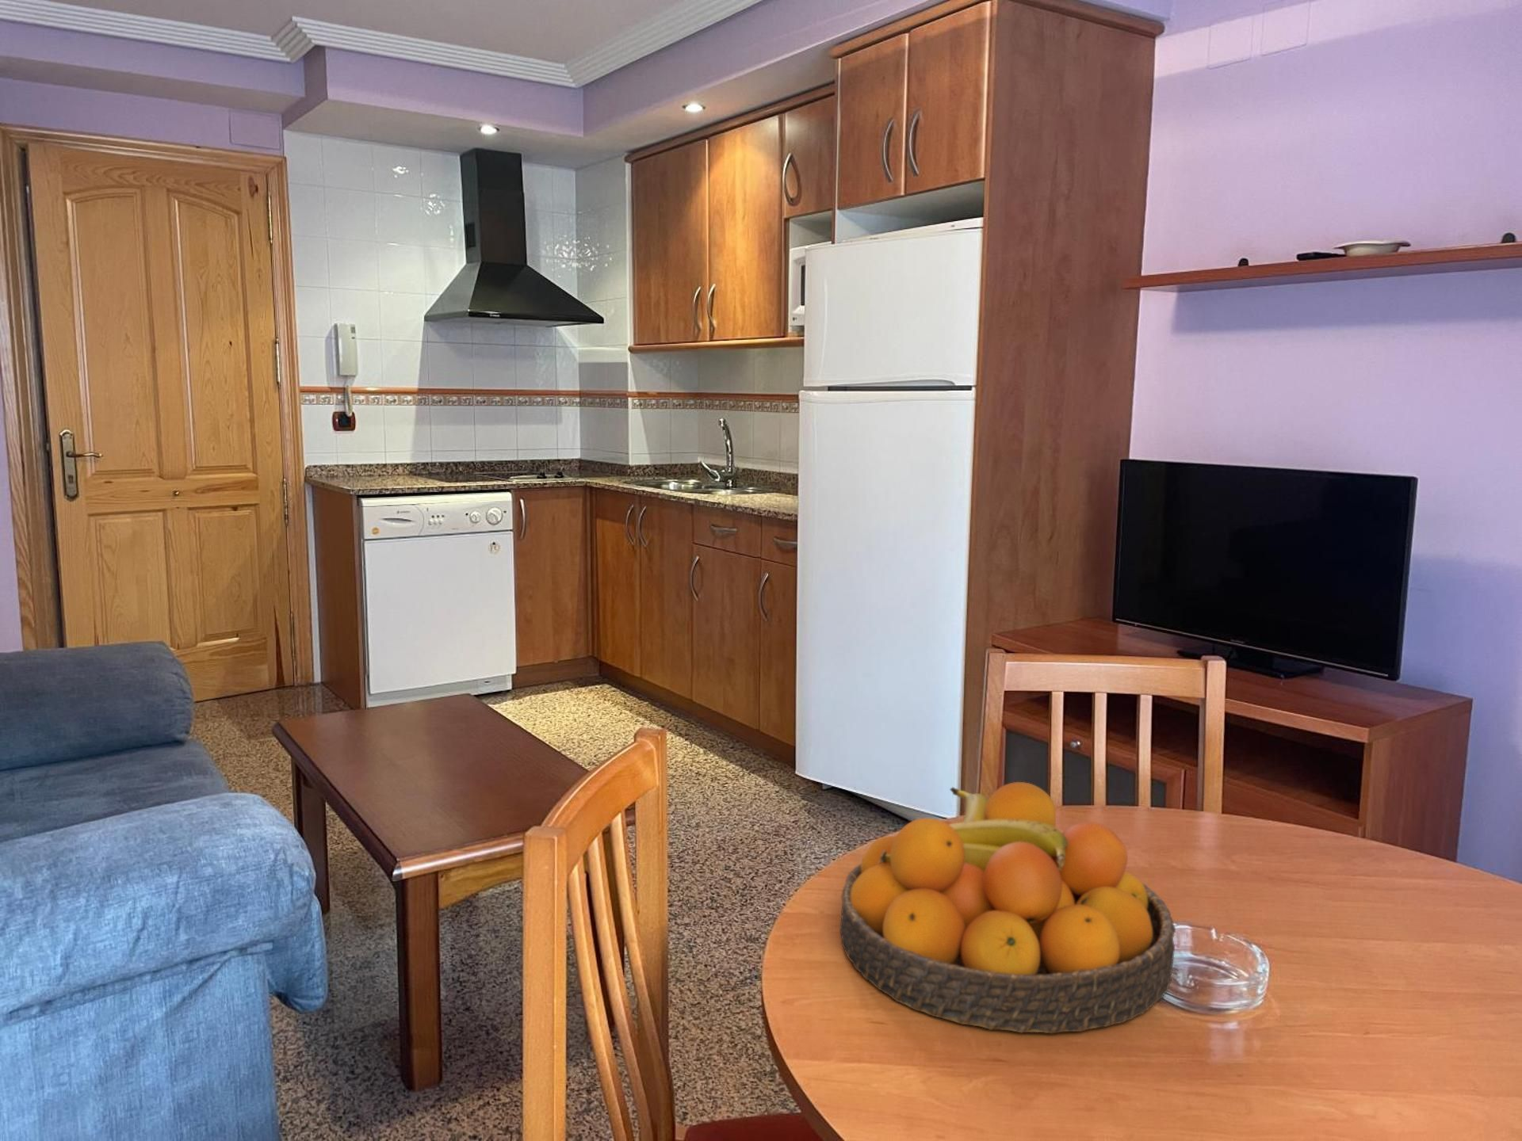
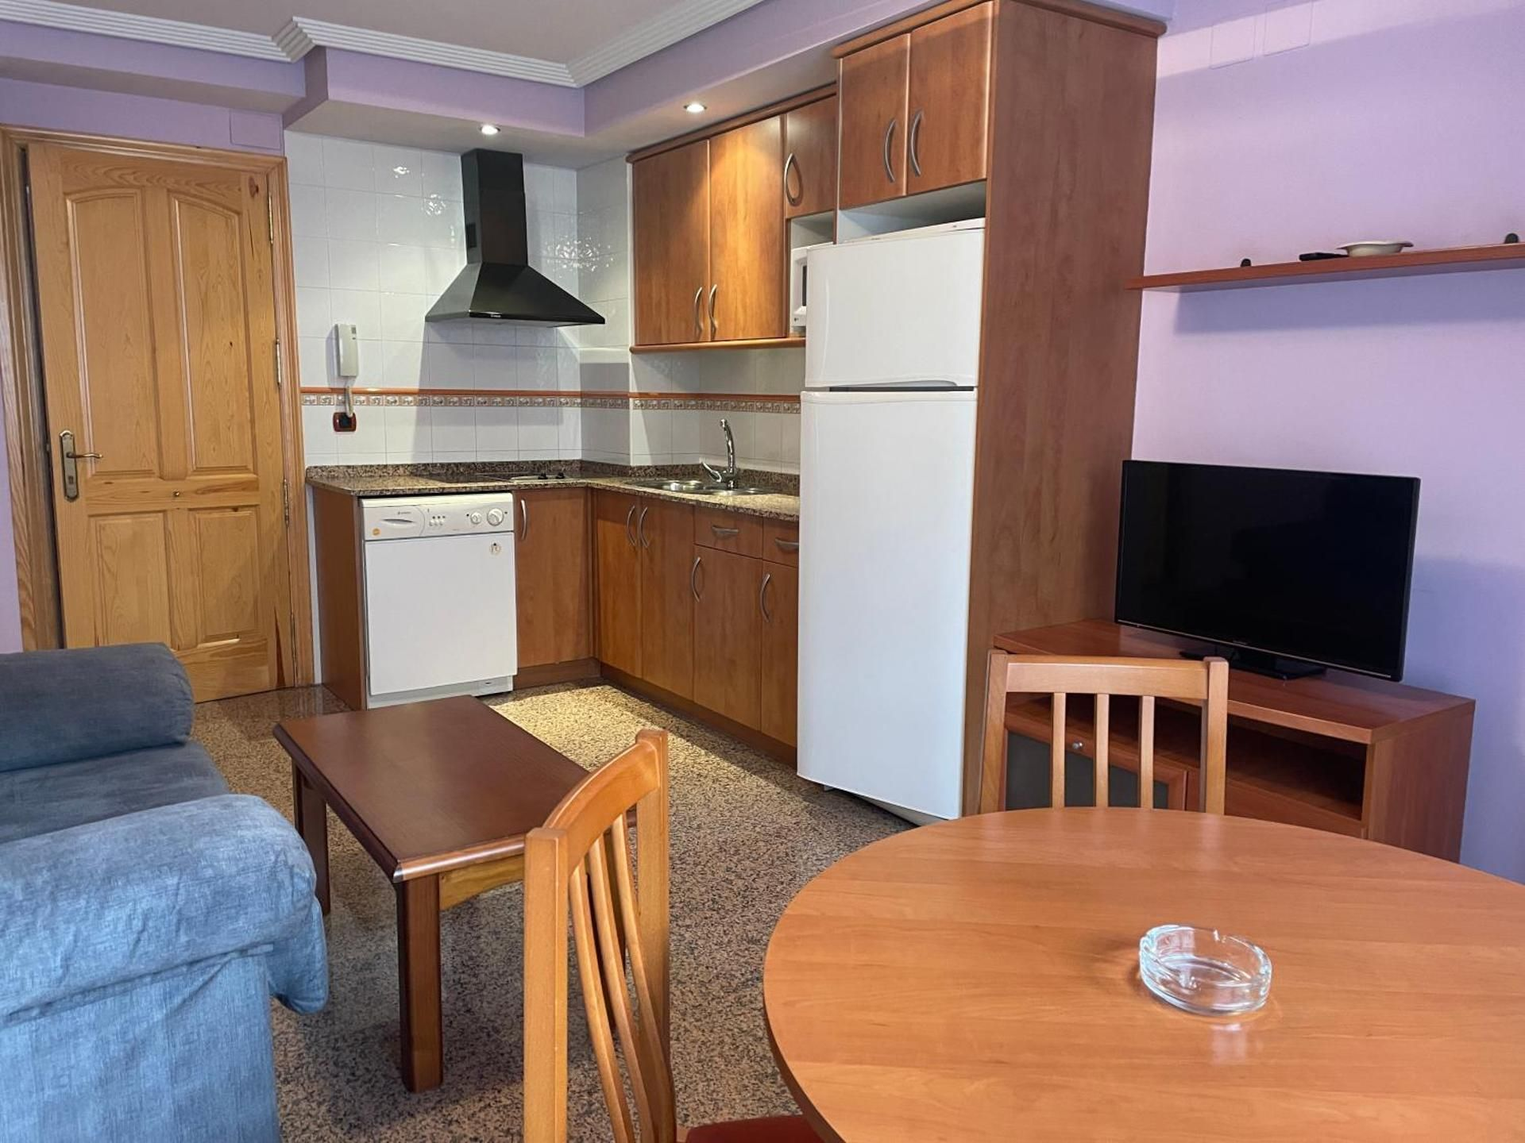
- fruit bowl [839,781,1177,1034]
